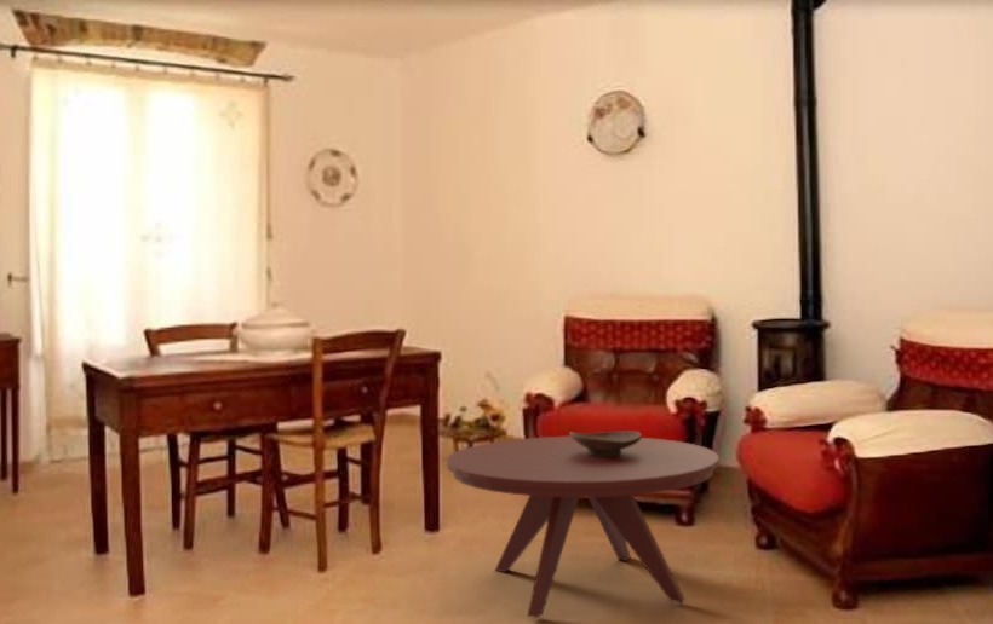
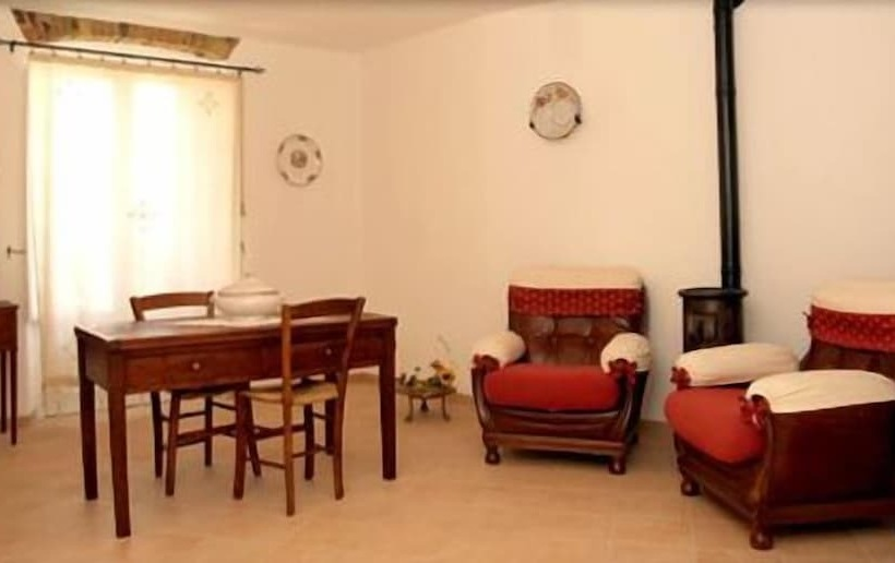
- coffee table [446,435,721,619]
- decorative bowl [569,429,643,456]
